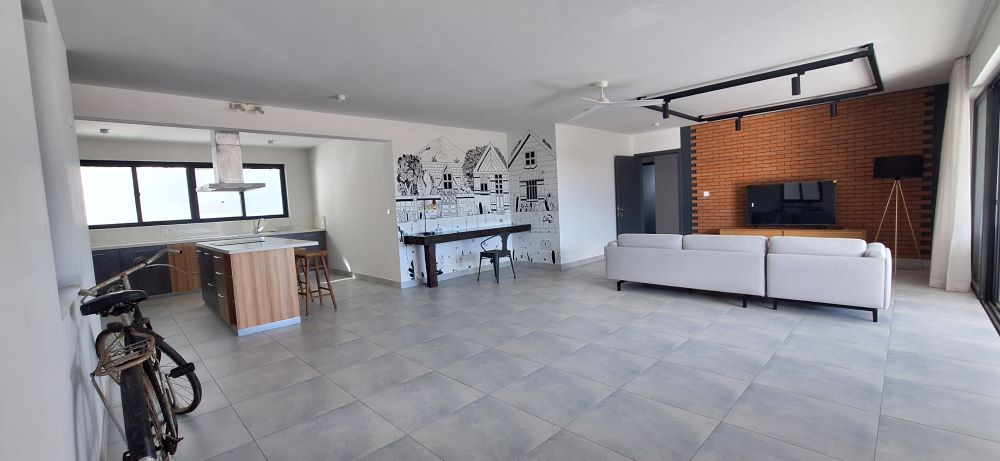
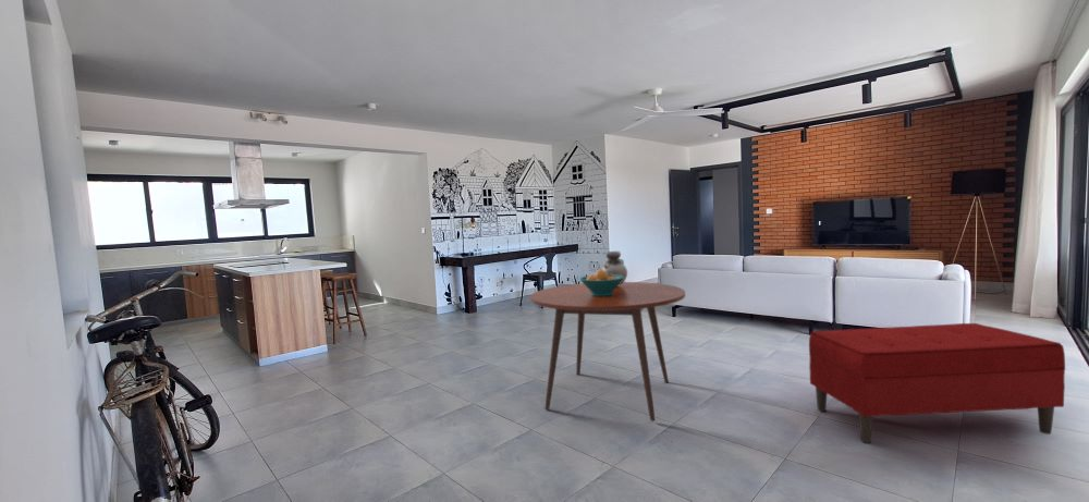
+ fruit bowl [578,269,624,296]
+ bench [808,322,1066,444]
+ vase [601,250,628,286]
+ dining table [529,281,686,423]
